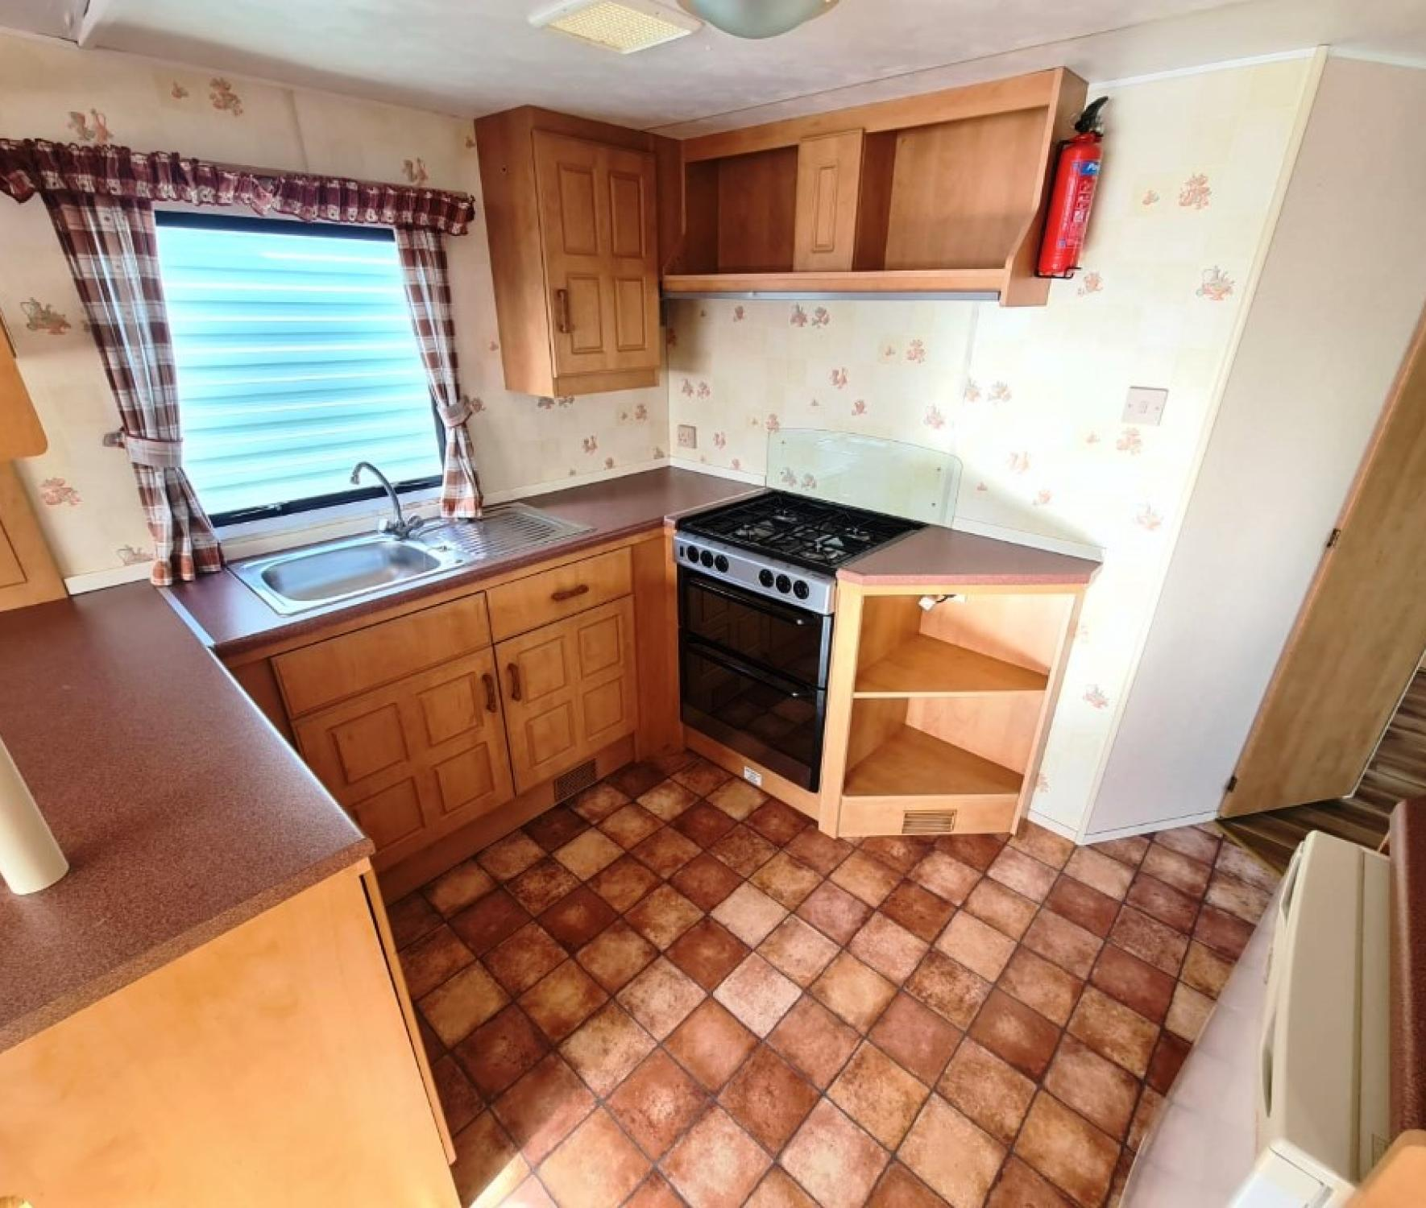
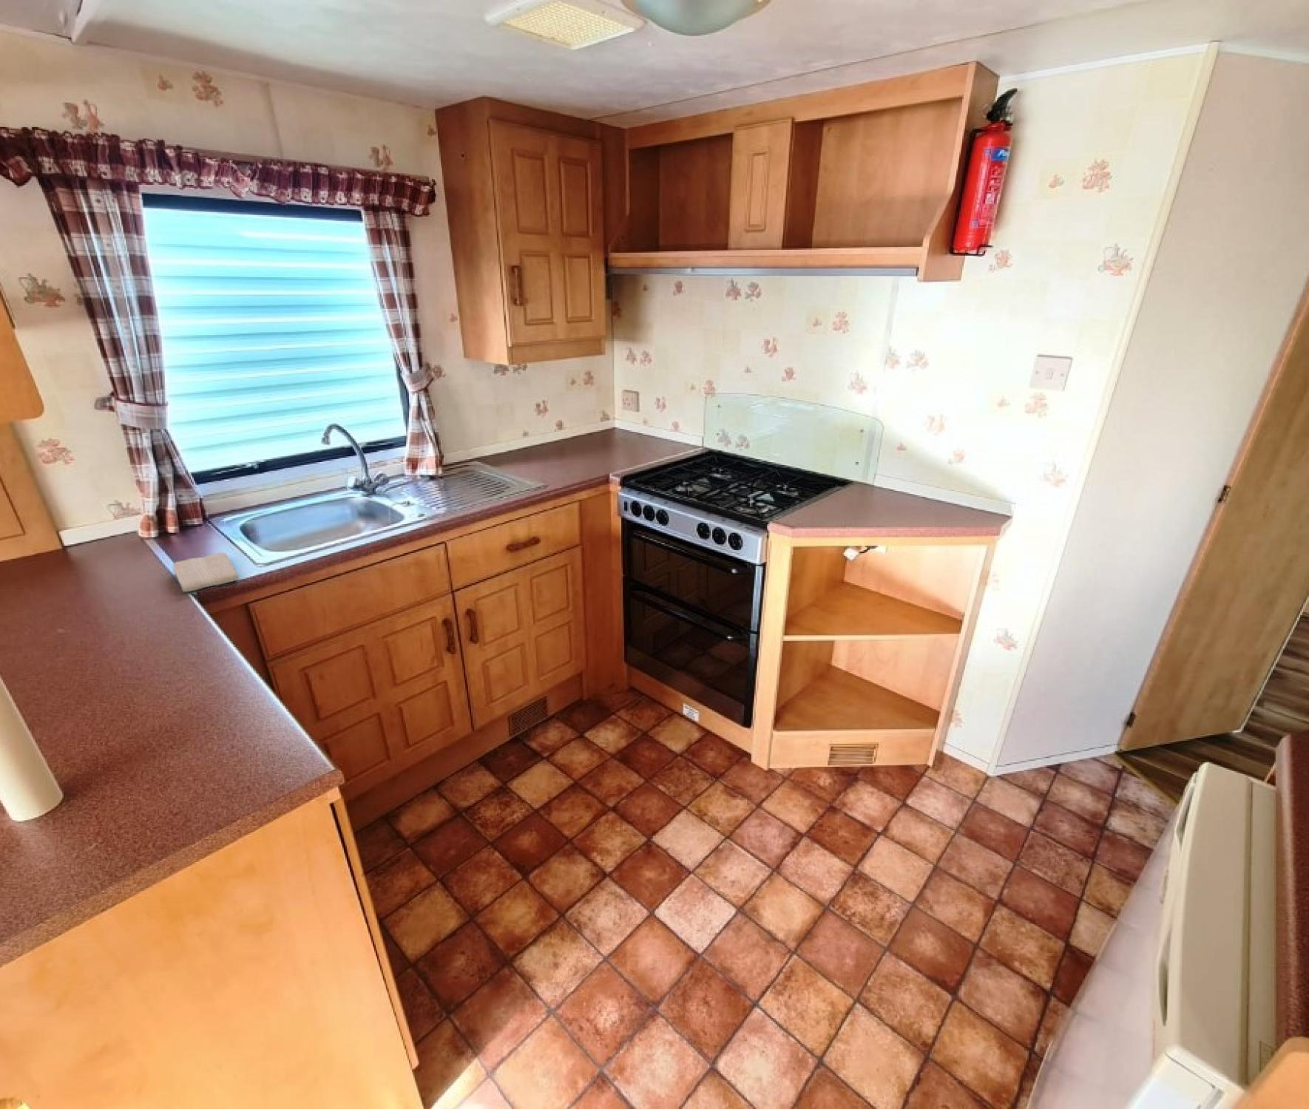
+ washcloth [173,551,241,593]
